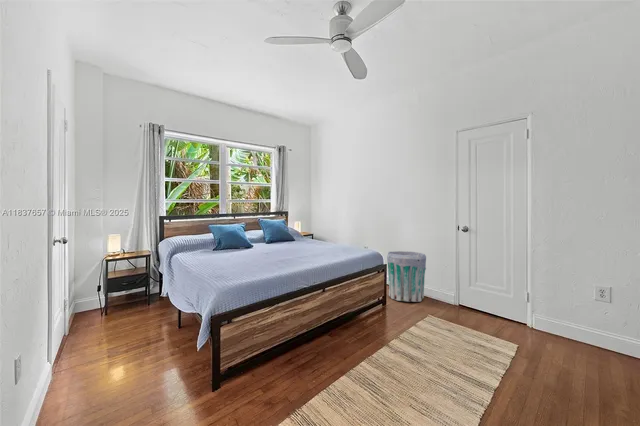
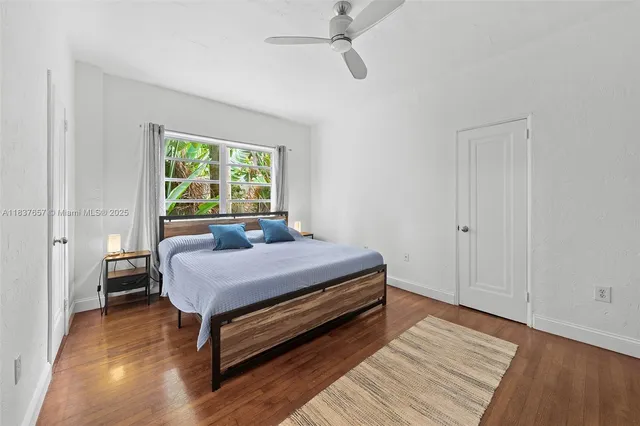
- trash can [386,250,427,303]
